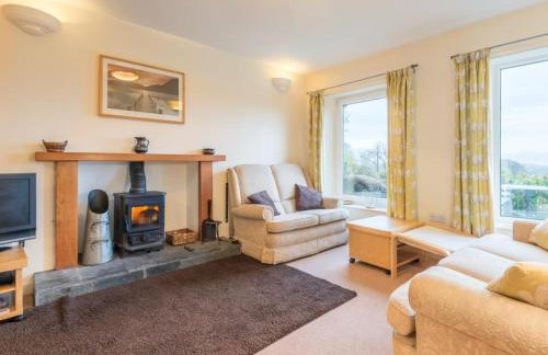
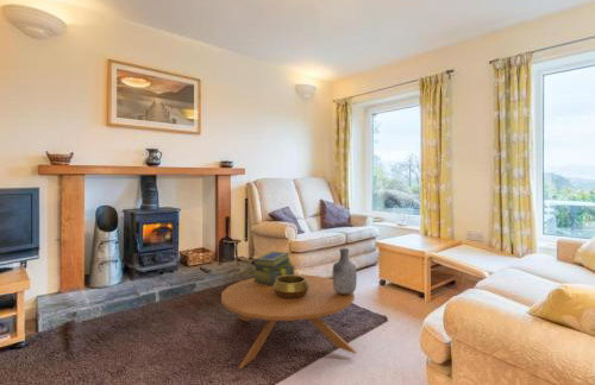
+ vase [332,247,358,295]
+ coffee table [220,273,358,371]
+ stack of books [251,251,295,286]
+ decorative bowl [273,276,309,299]
